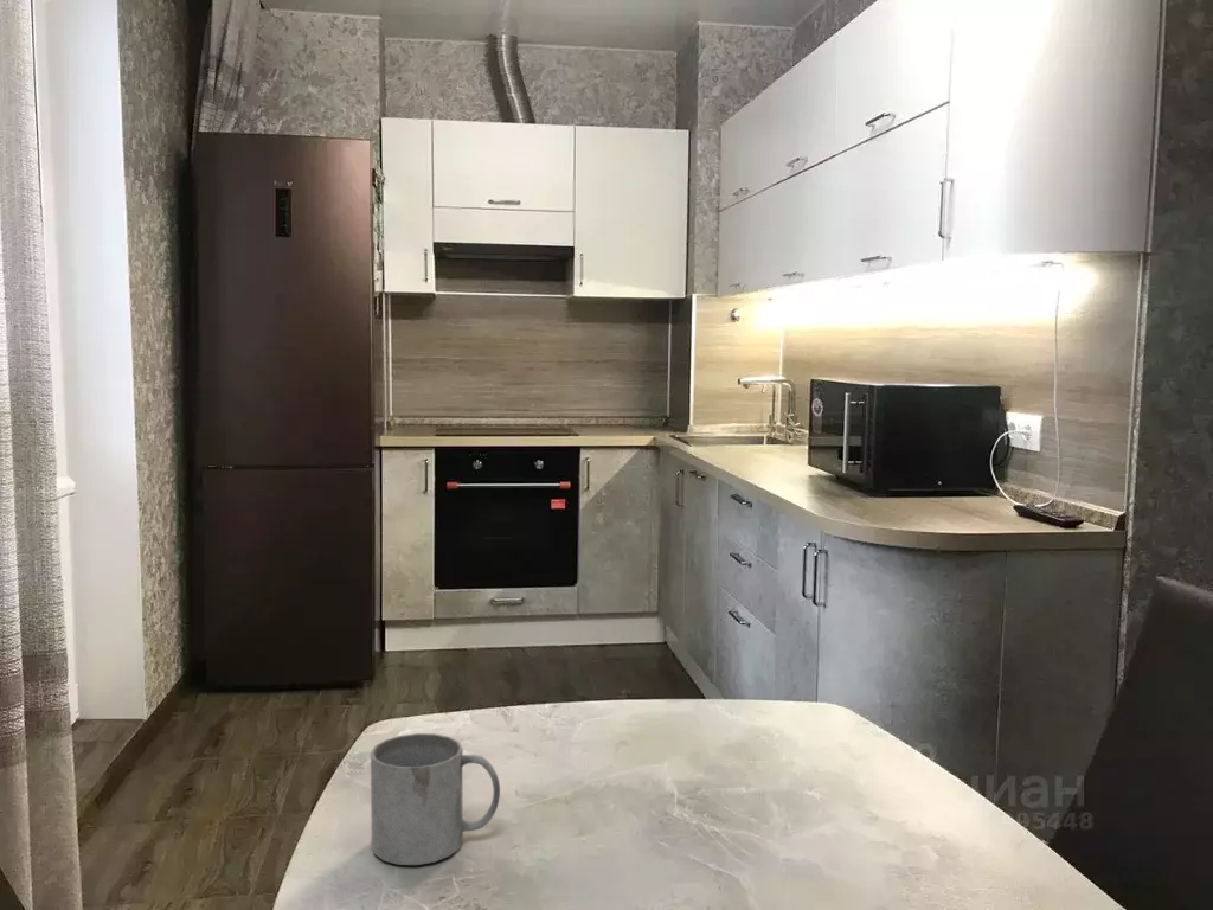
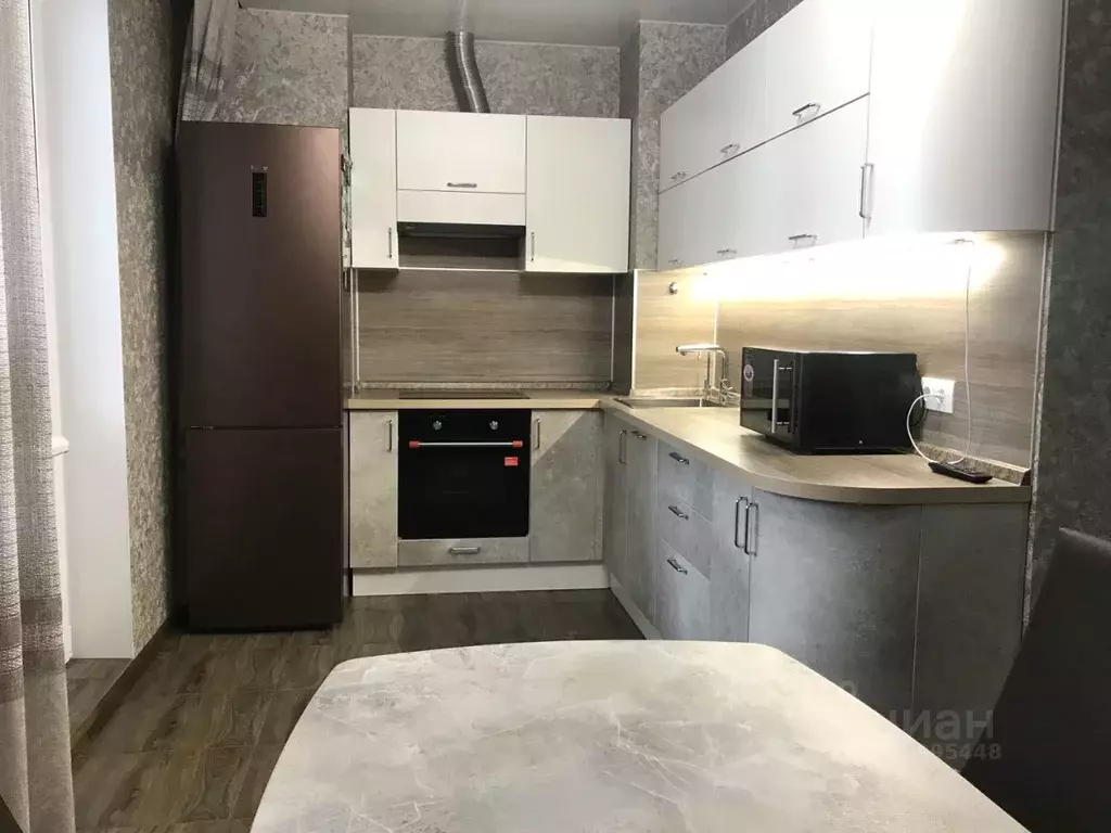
- mug [370,732,501,866]
